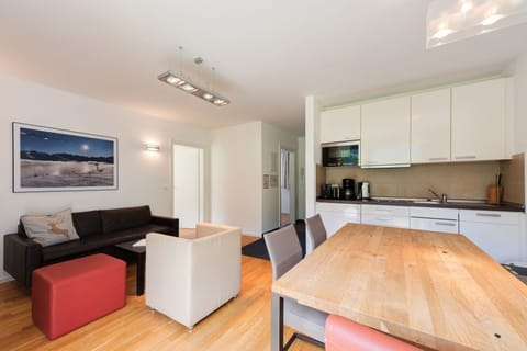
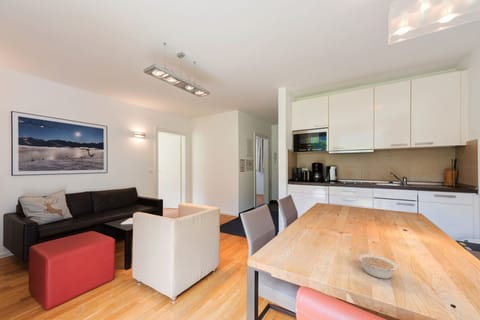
+ legume [357,253,399,280]
